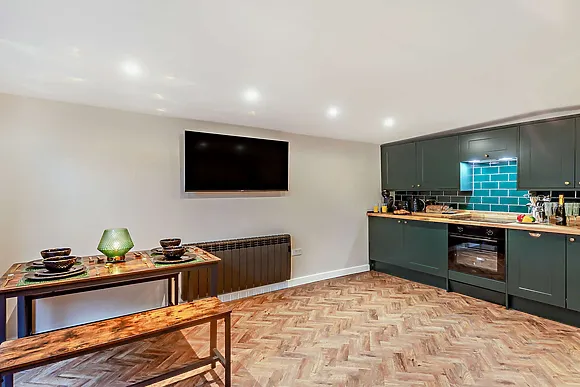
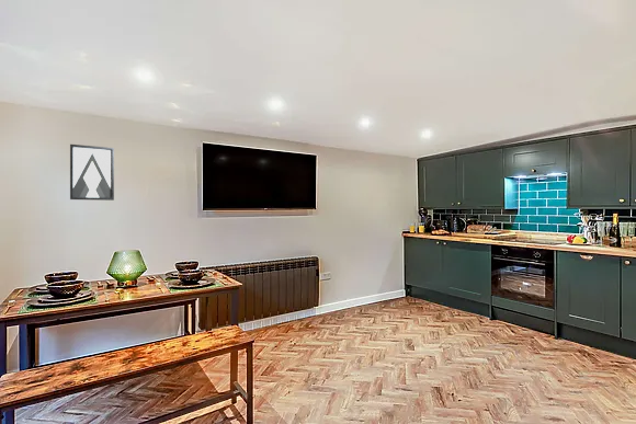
+ wall art [69,144,115,202]
